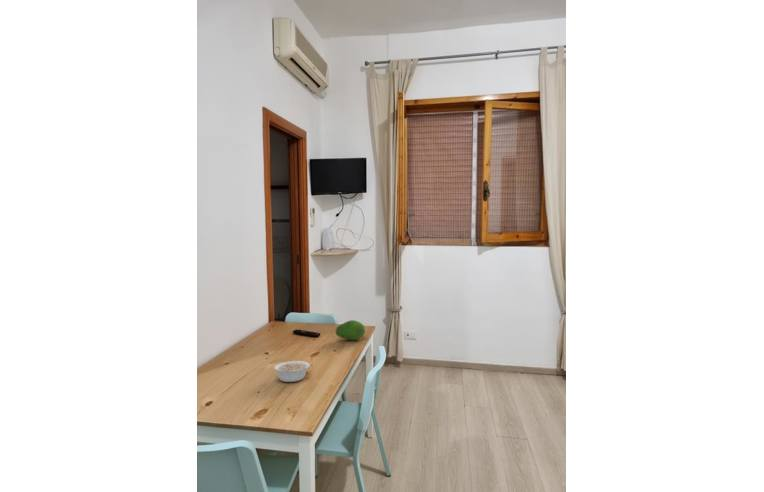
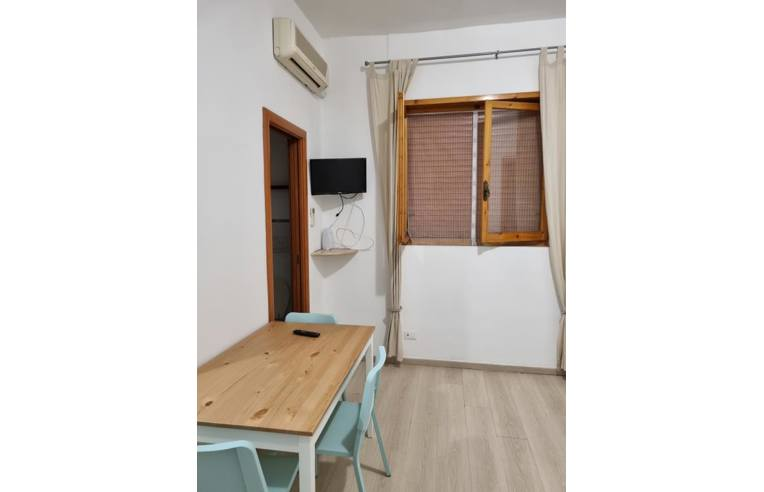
- legume [273,360,311,383]
- fruit [335,319,366,341]
